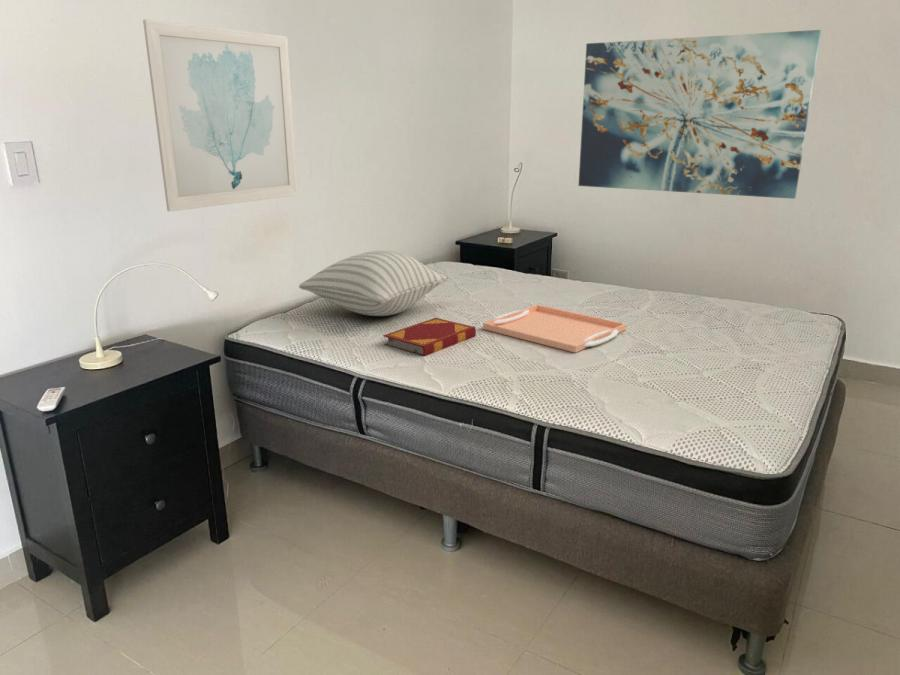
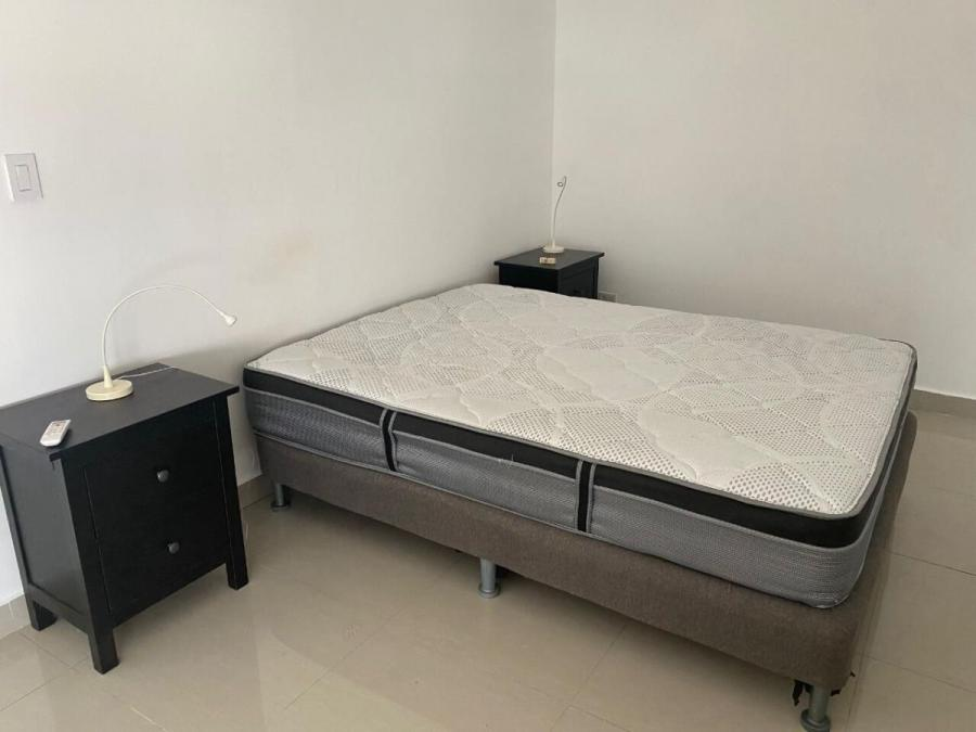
- wall art [142,18,299,213]
- serving tray [482,304,628,354]
- hardback book [382,317,477,357]
- wall art [577,29,822,200]
- pillow [298,250,450,317]
